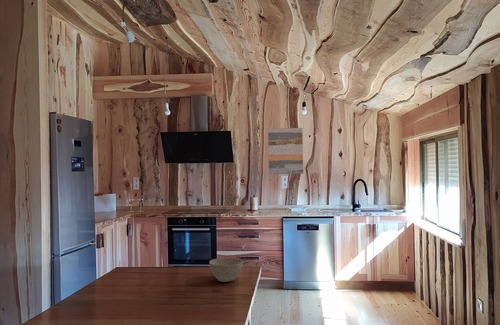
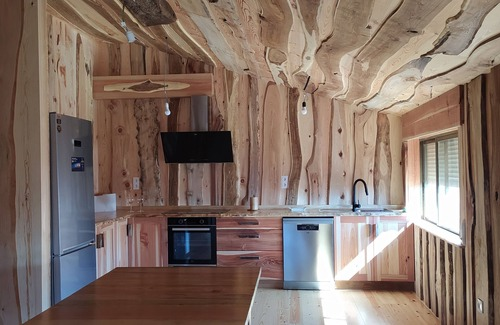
- wall art [267,127,304,175]
- bowl [208,257,244,283]
